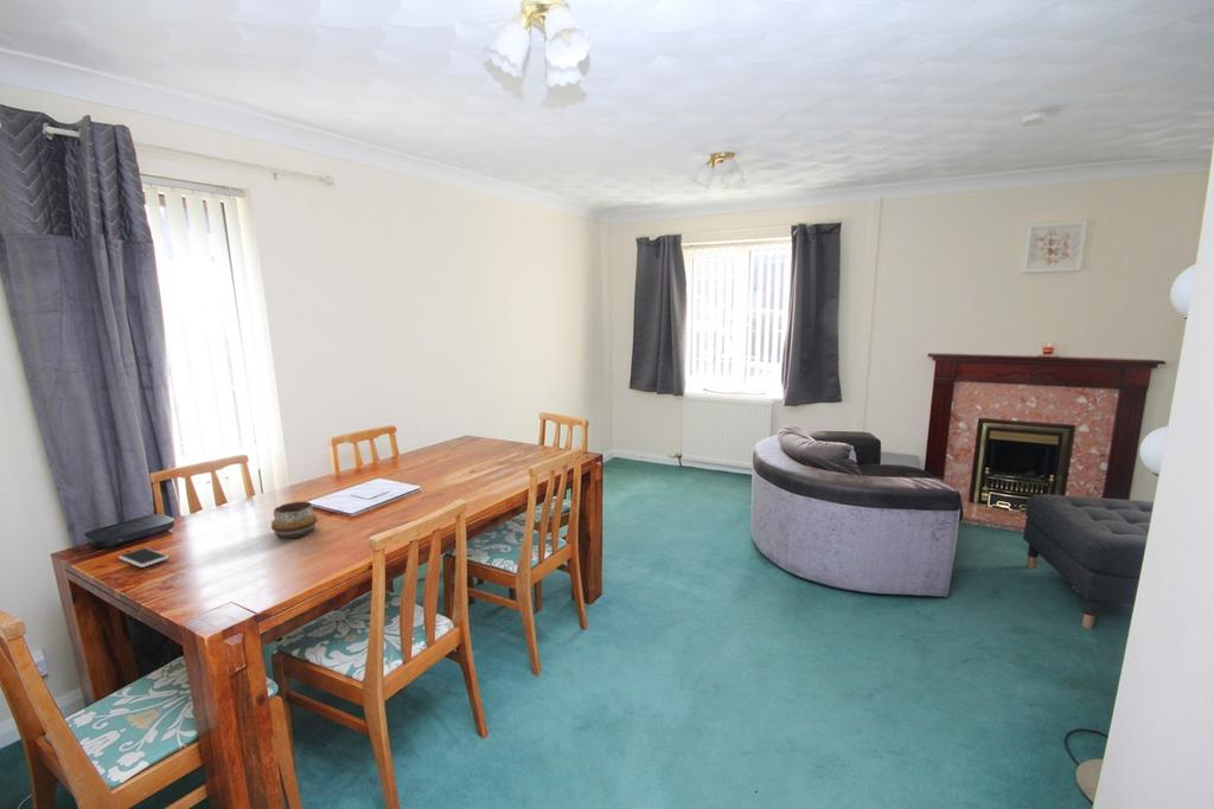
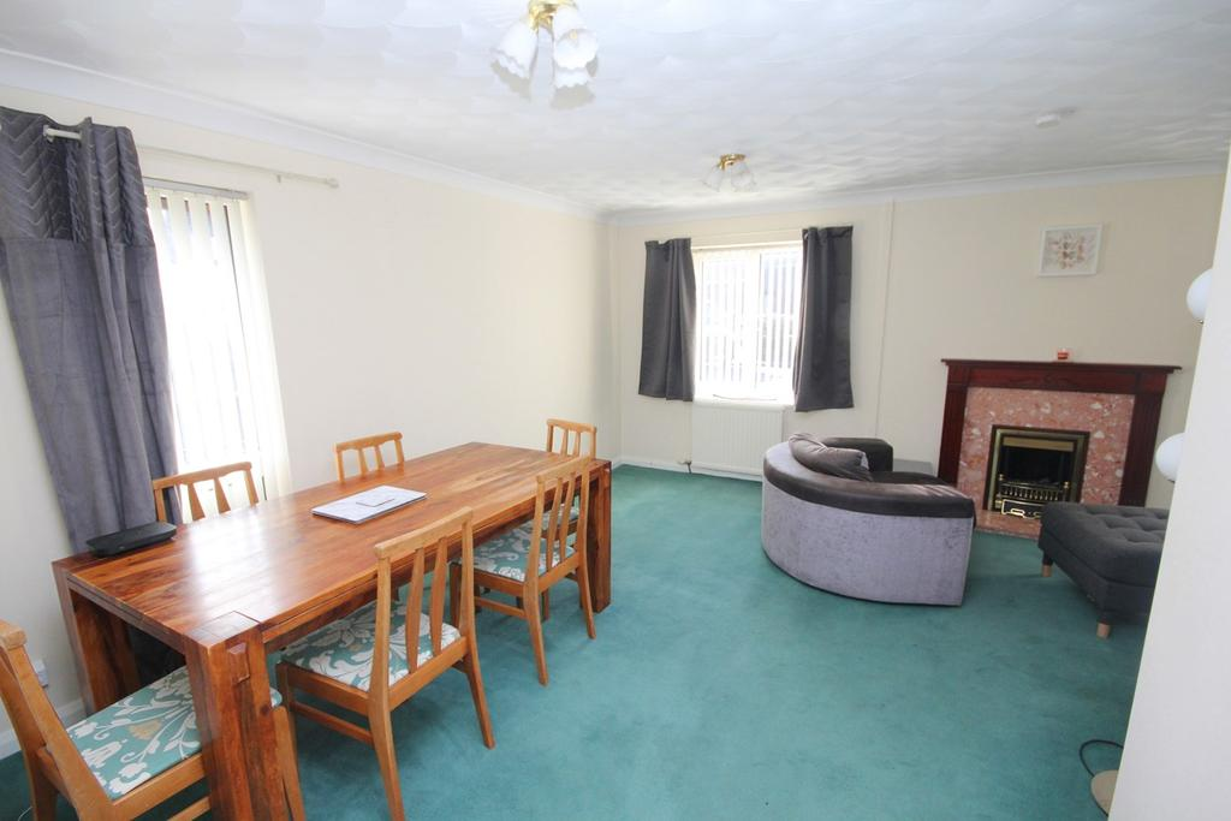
- decorative bowl [270,500,319,539]
- smartphone [117,547,170,569]
